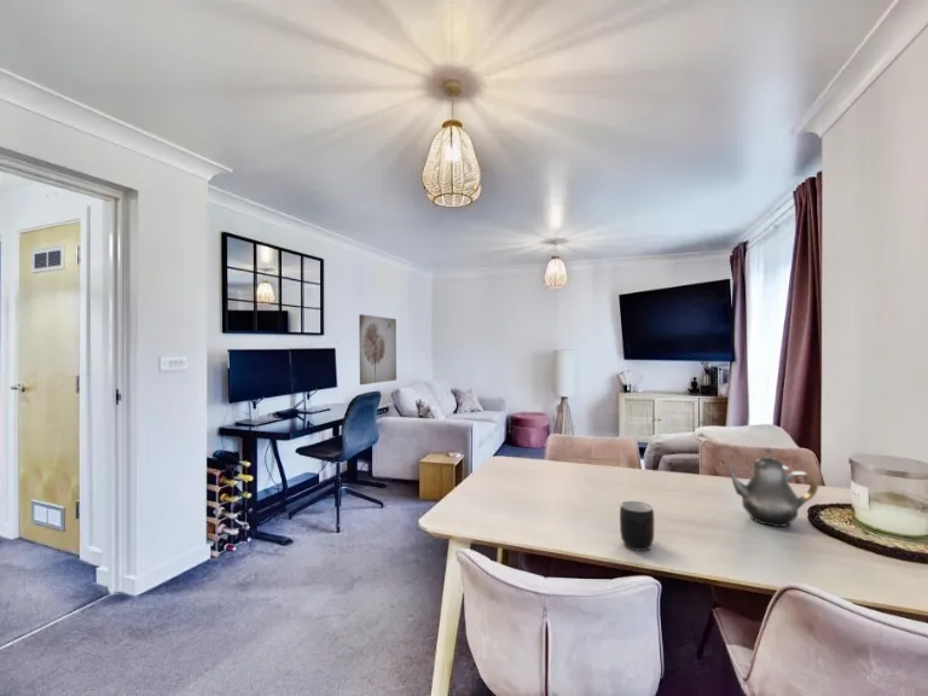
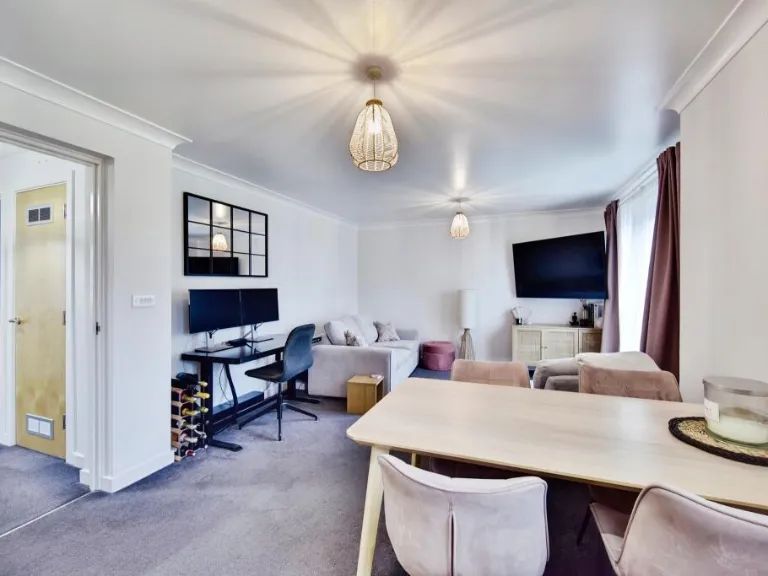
- teapot [724,447,819,528]
- mug [619,500,655,552]
- wall art [358,313,398,385]
